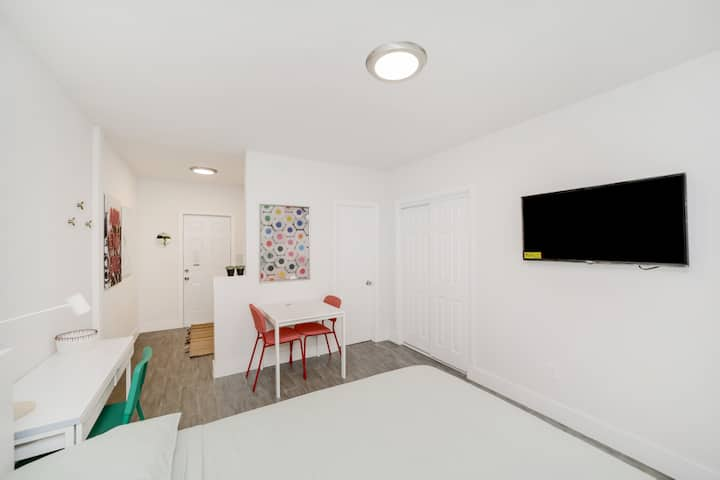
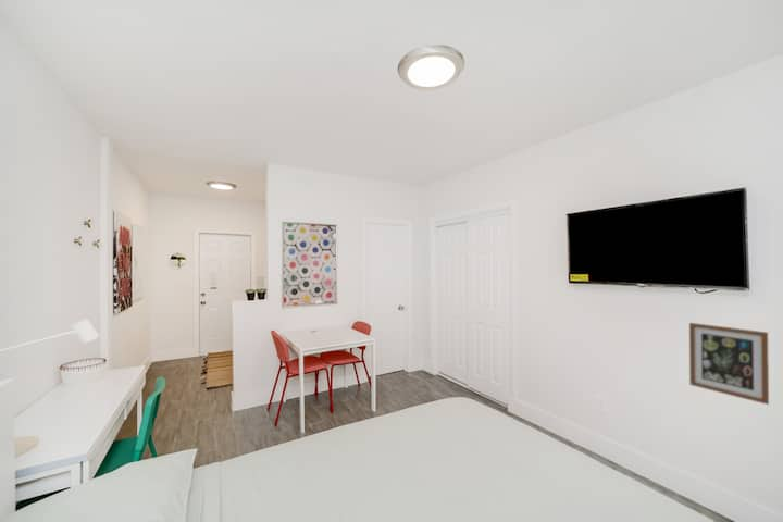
+ wall art [688,322,770,406]
